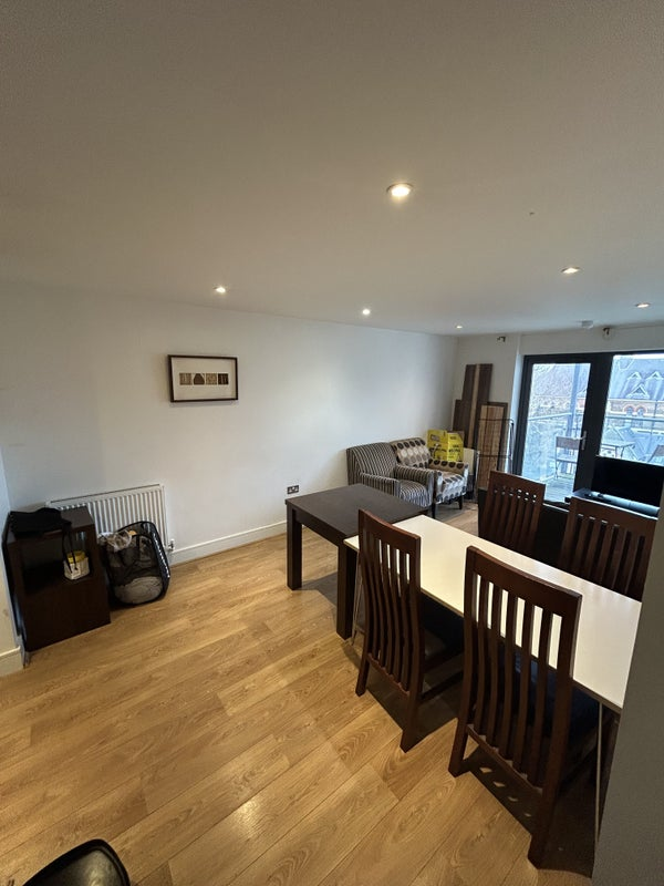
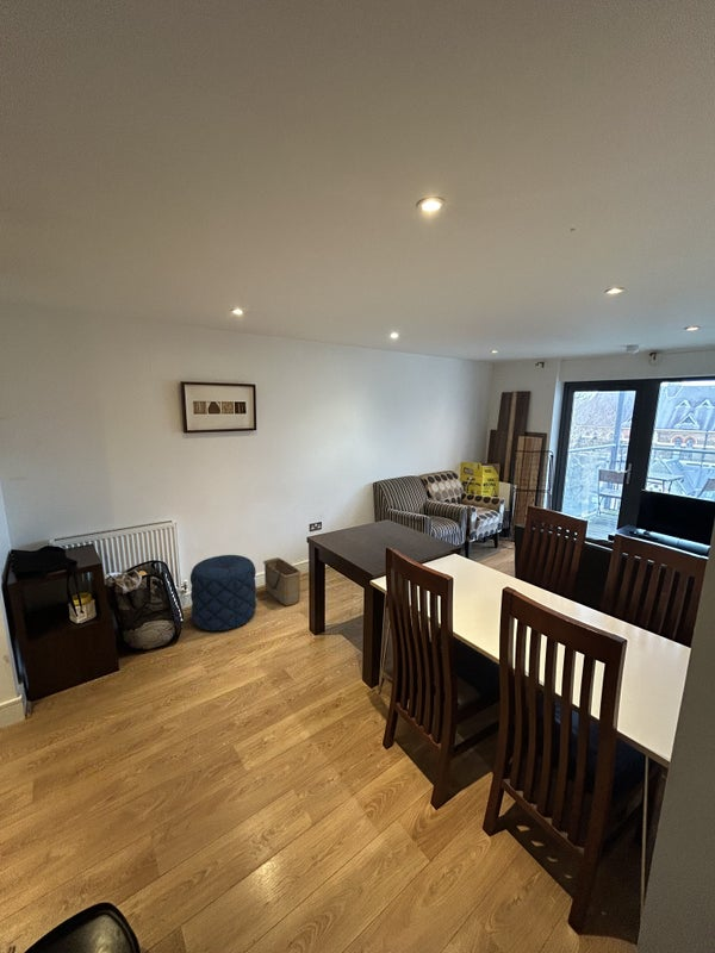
+ pouf [189,554,257,633]
+ basket [262,556,301,606]
